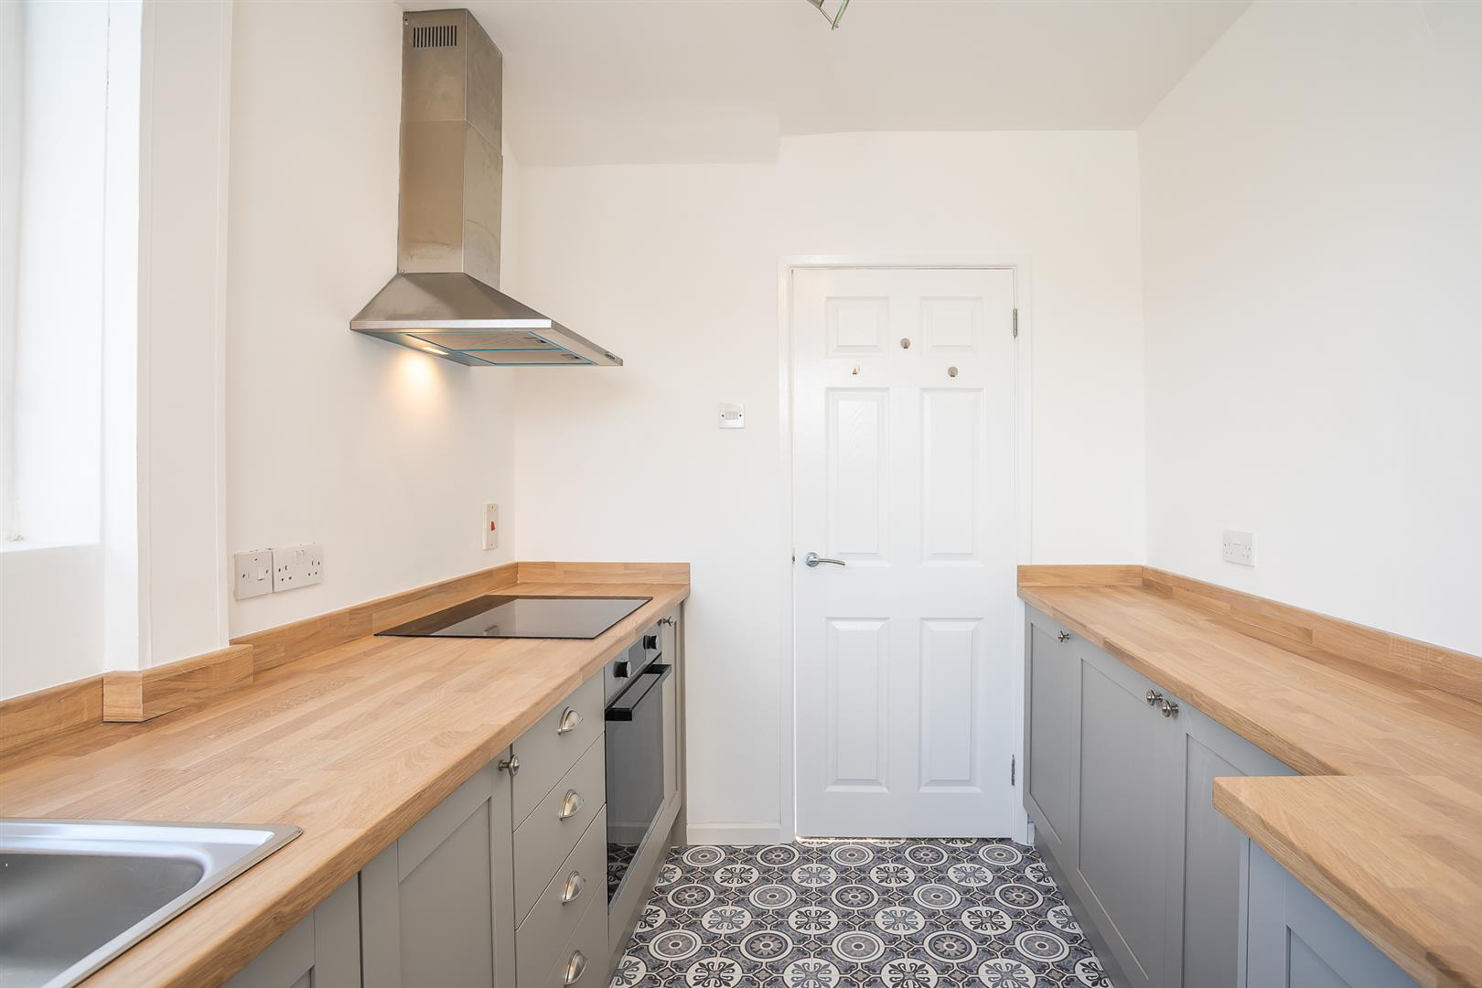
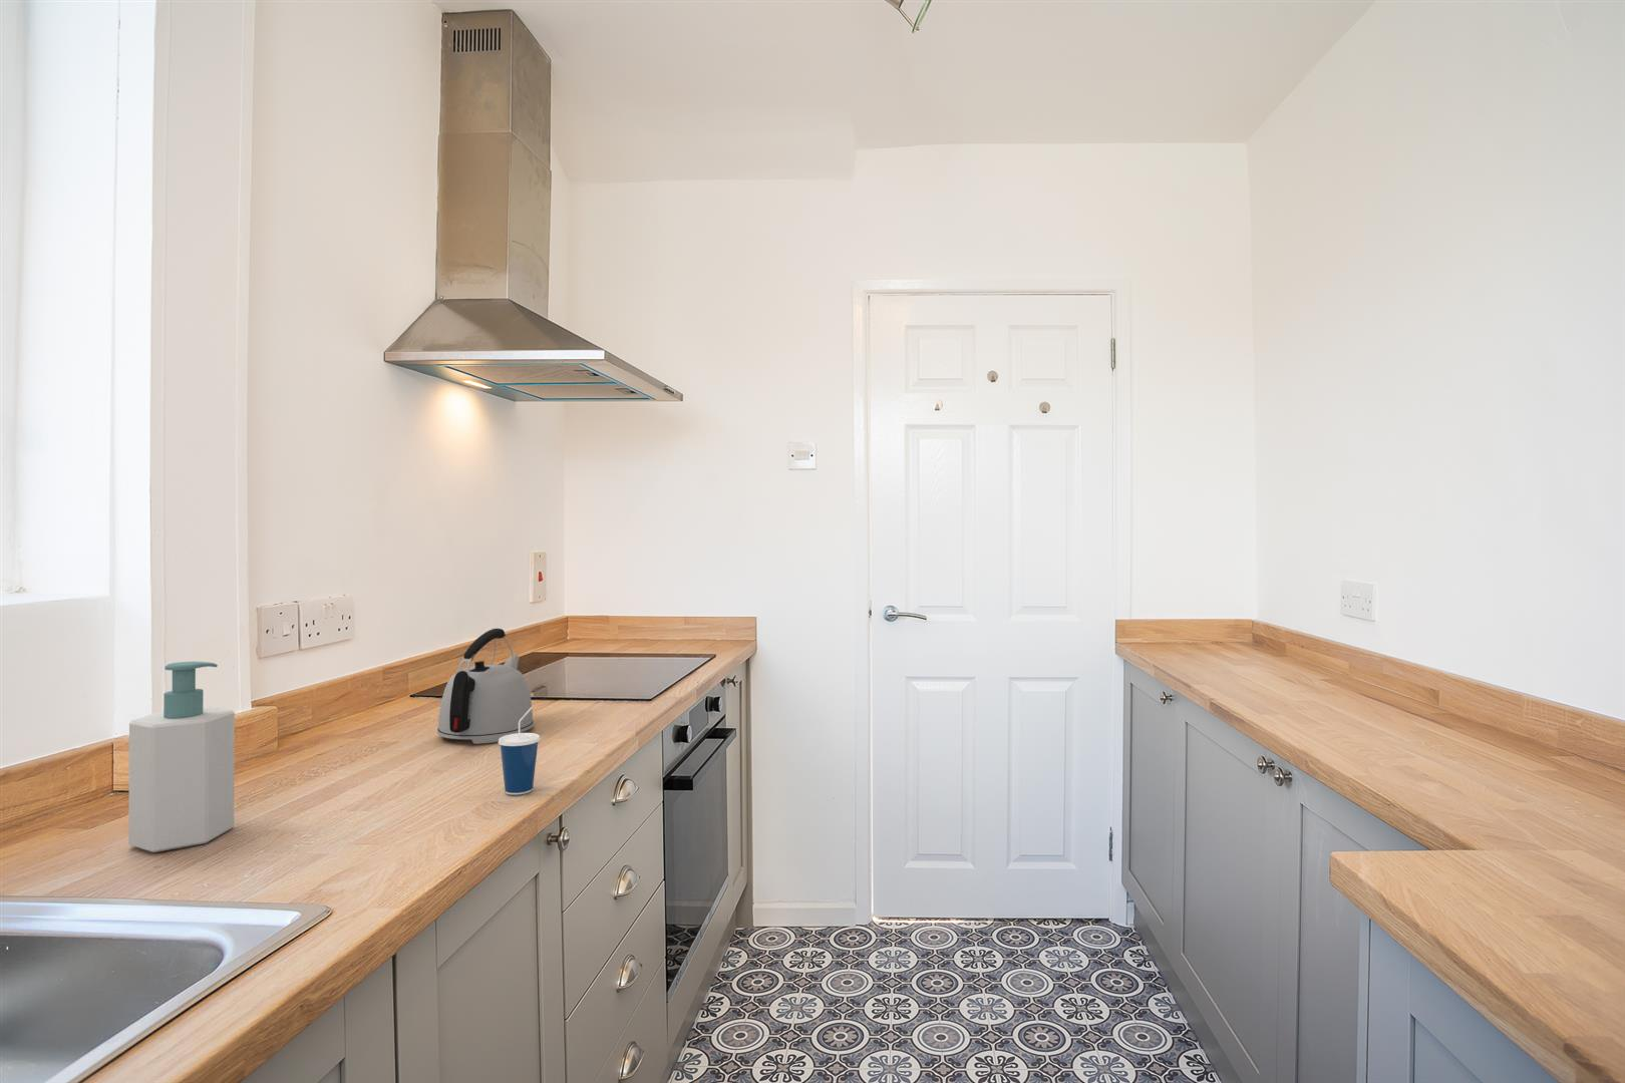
+ cup [497,706,540,797]
+ kettle [436,627,534,745]
+ soap bottle [127,661,236,853]
